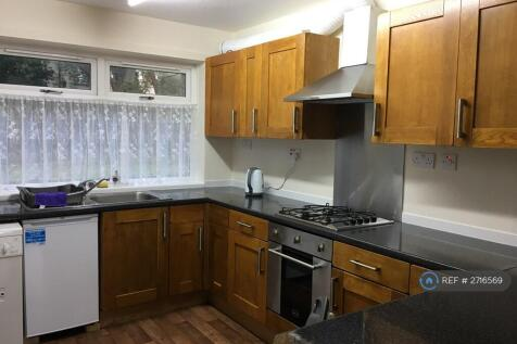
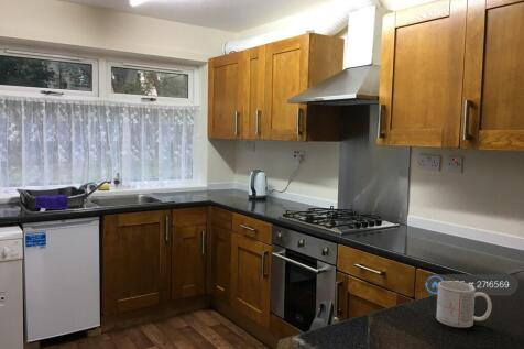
+ mug [436,280,493,328]
